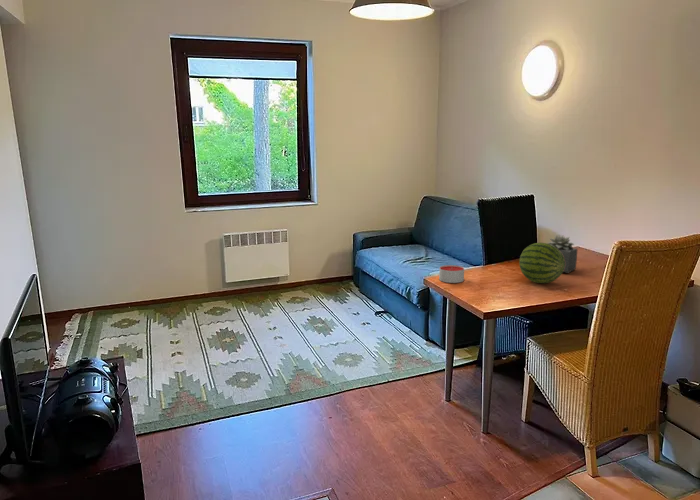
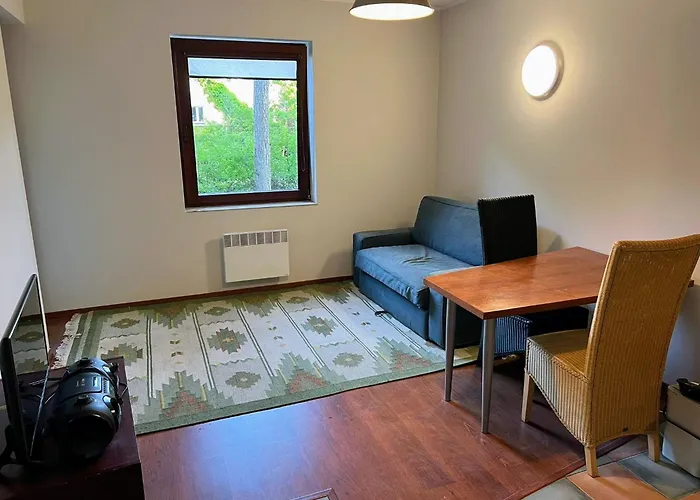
- fruit [518,242,565,284]
- candle [438,264,465,284]
- succulent plant [547,235,579,273]
